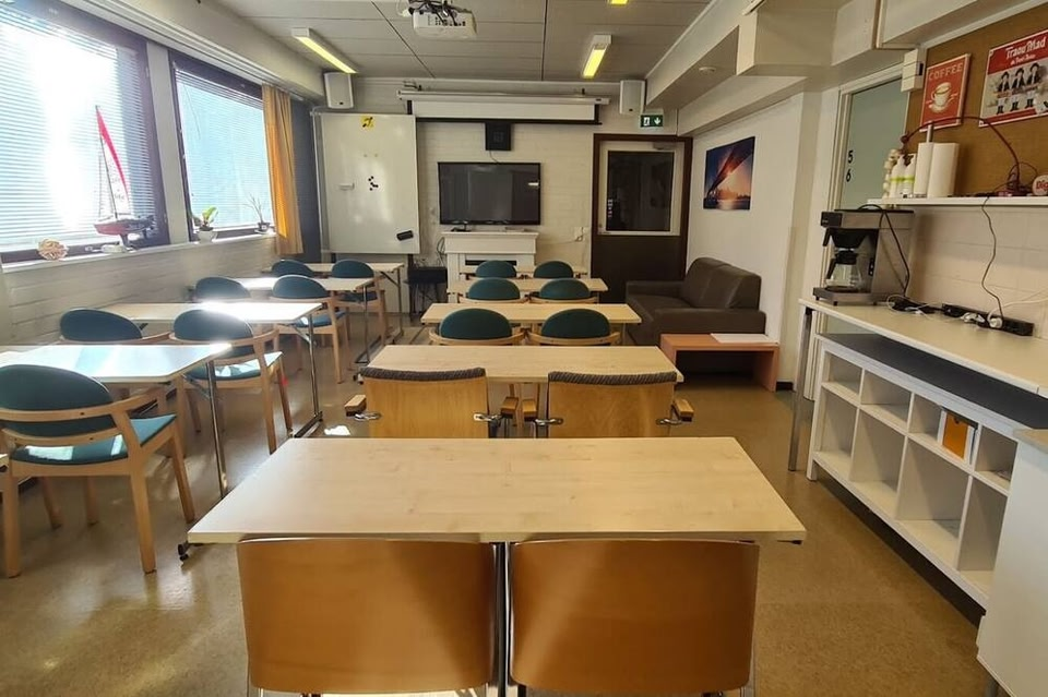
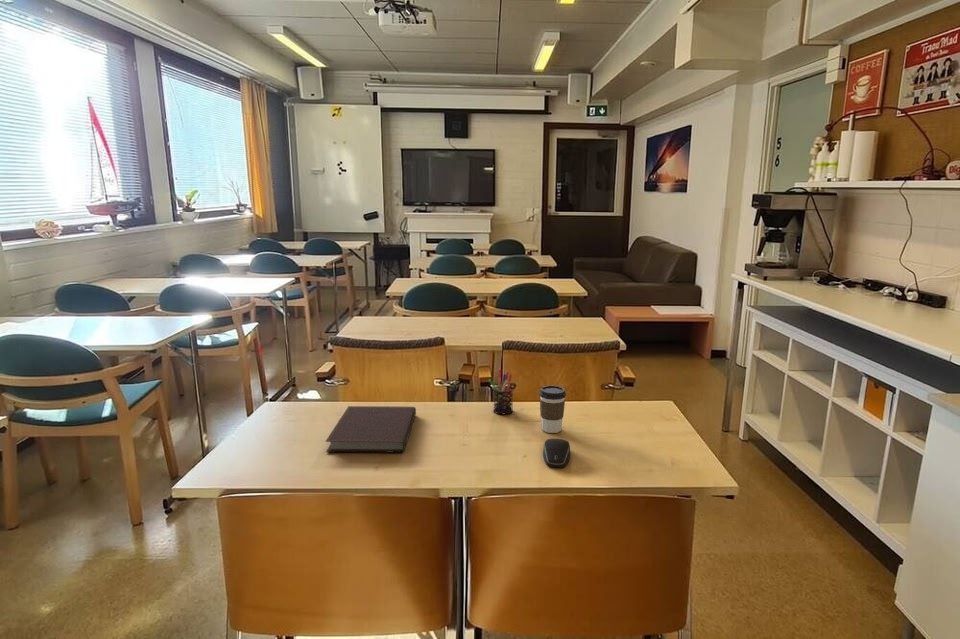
+ coffee cup [538,384,567,434]
+ pen holder [488,369,514,415]
+ notebook [324,405,417,453]
+ computer mouse [542,438,571,468]
